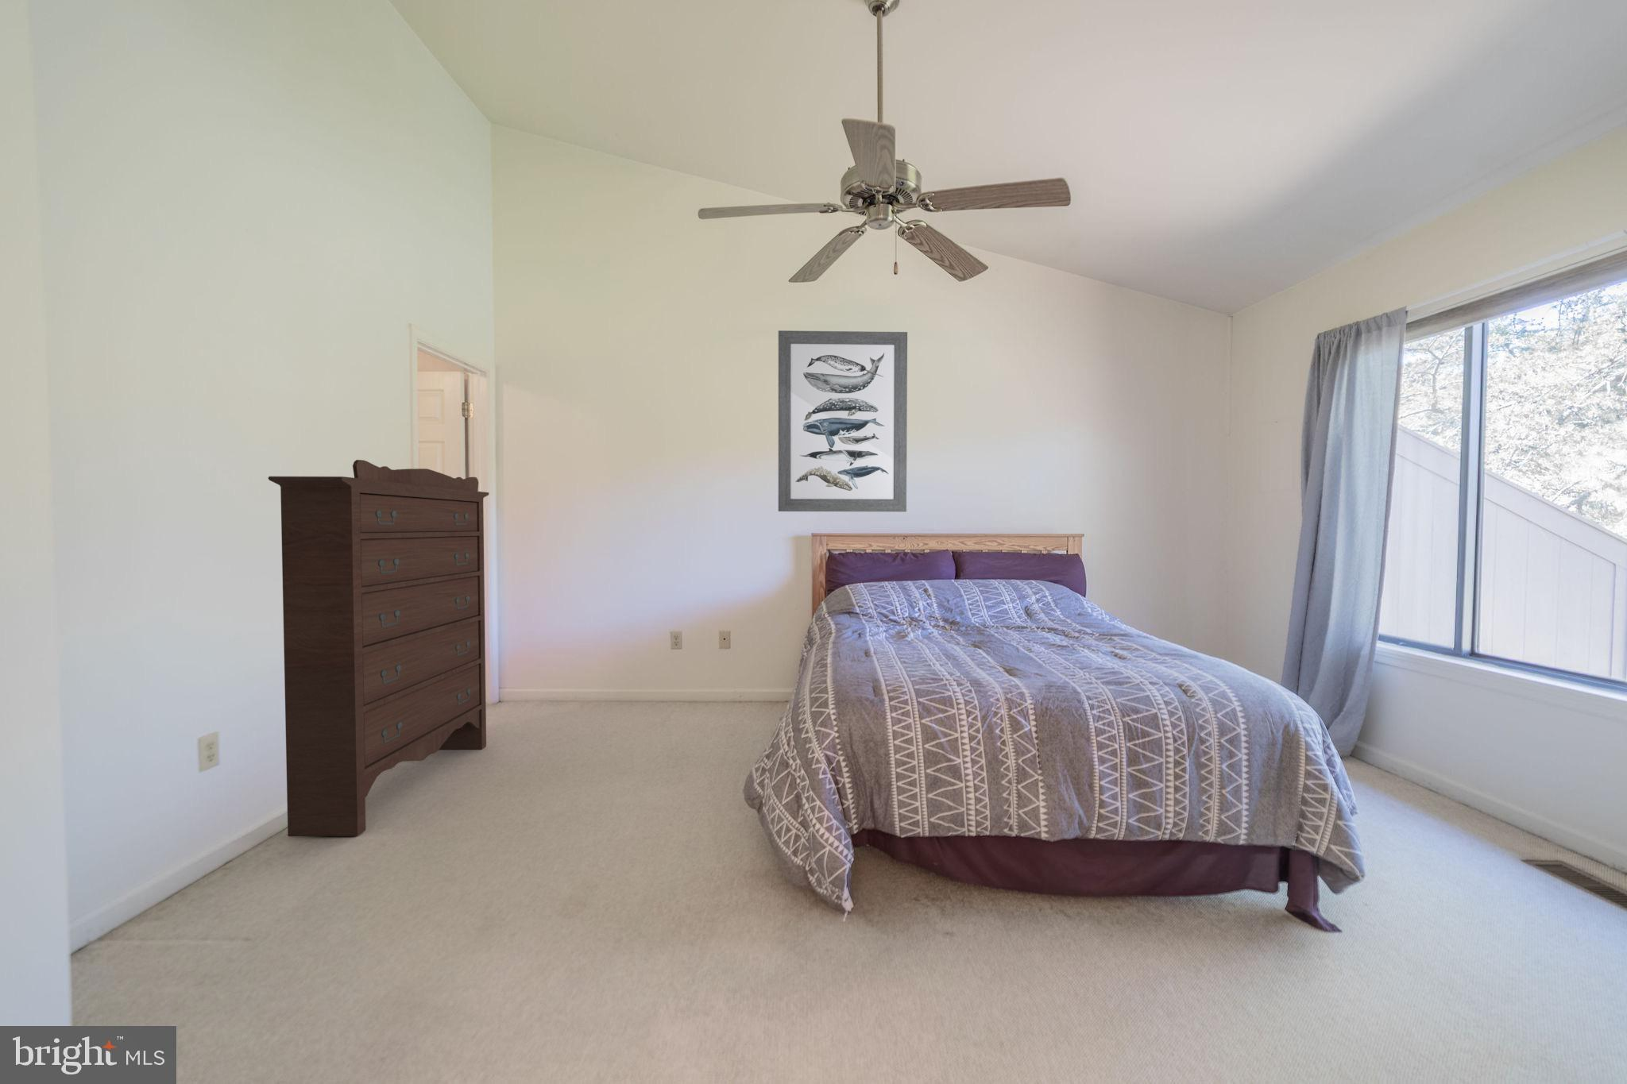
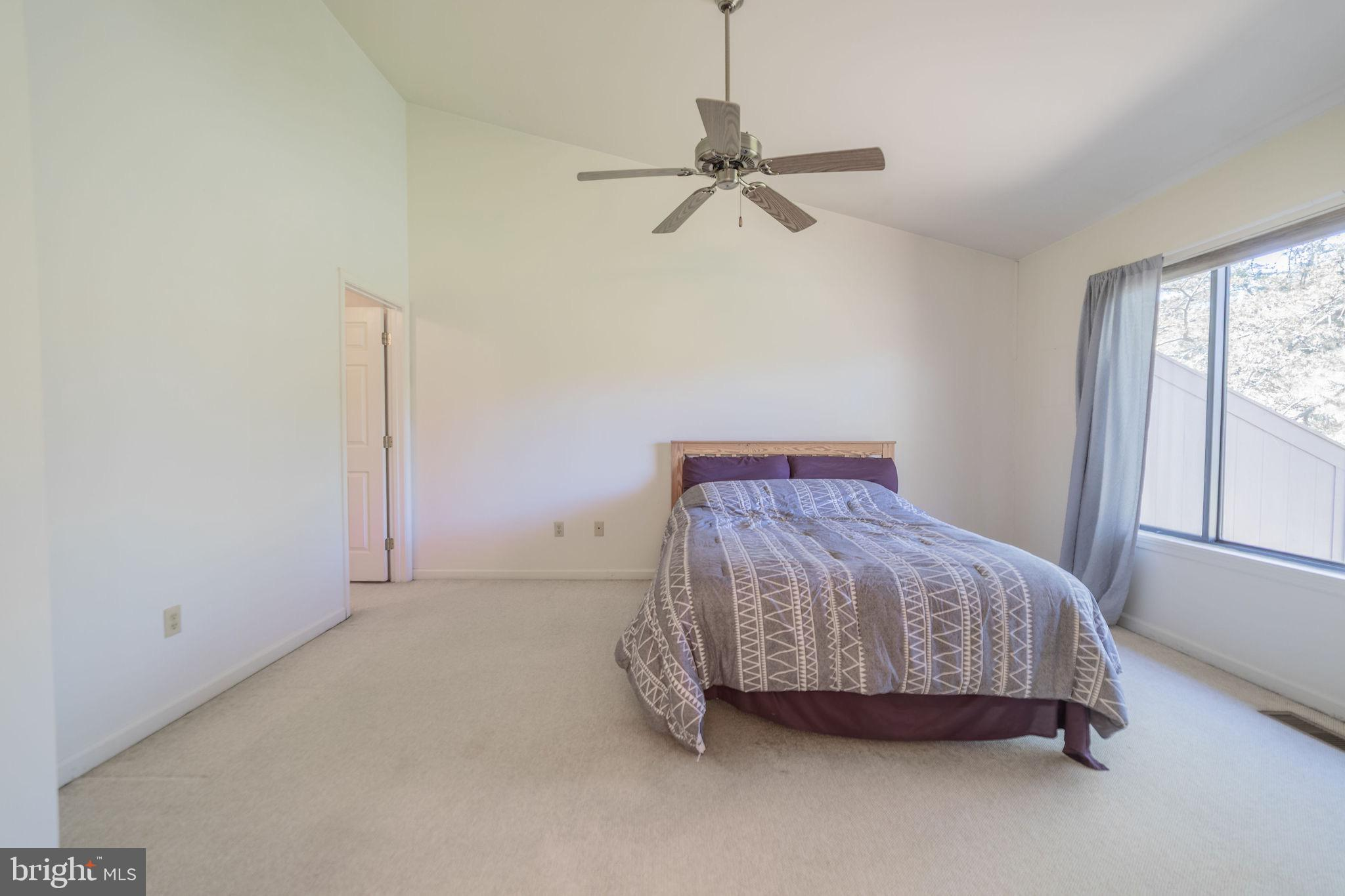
- dresser [267,459,490,837]
- wall art [778,329,908,512]
